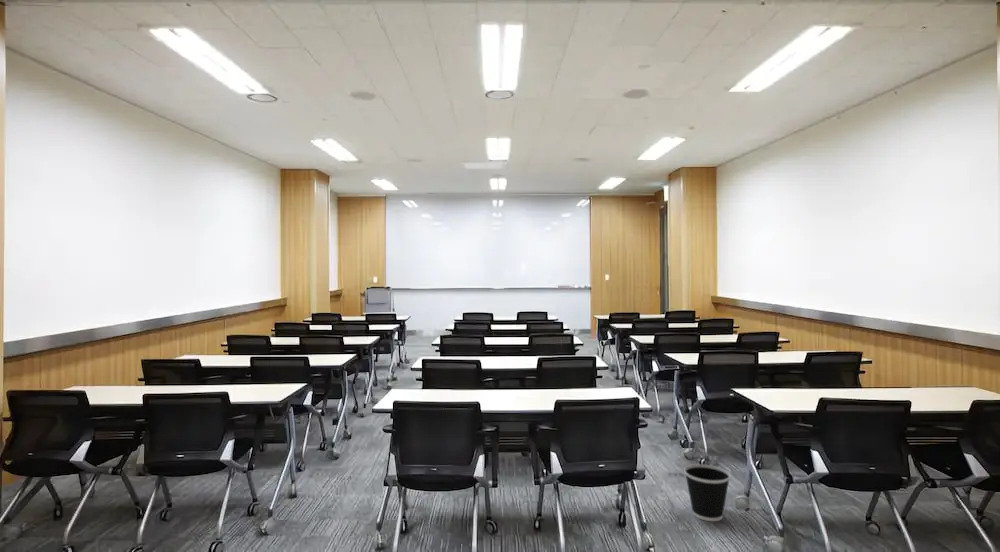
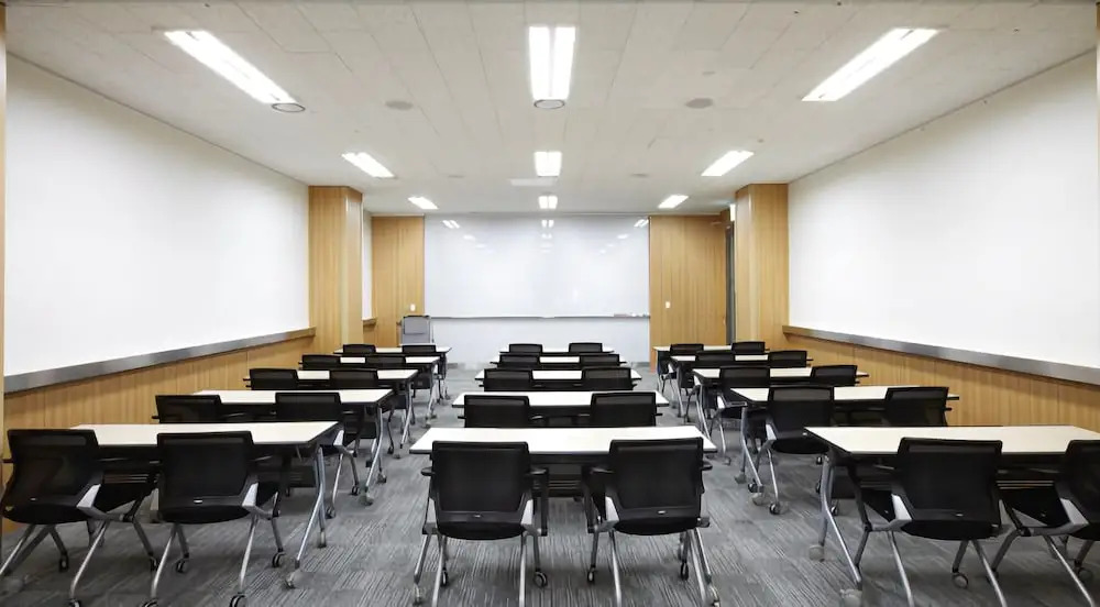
- wastebasket [683,463,731,522]
